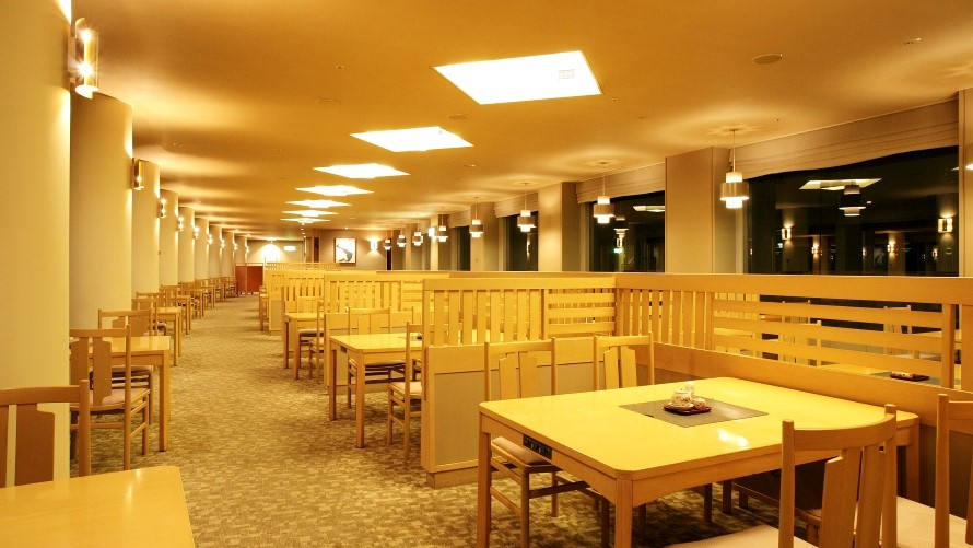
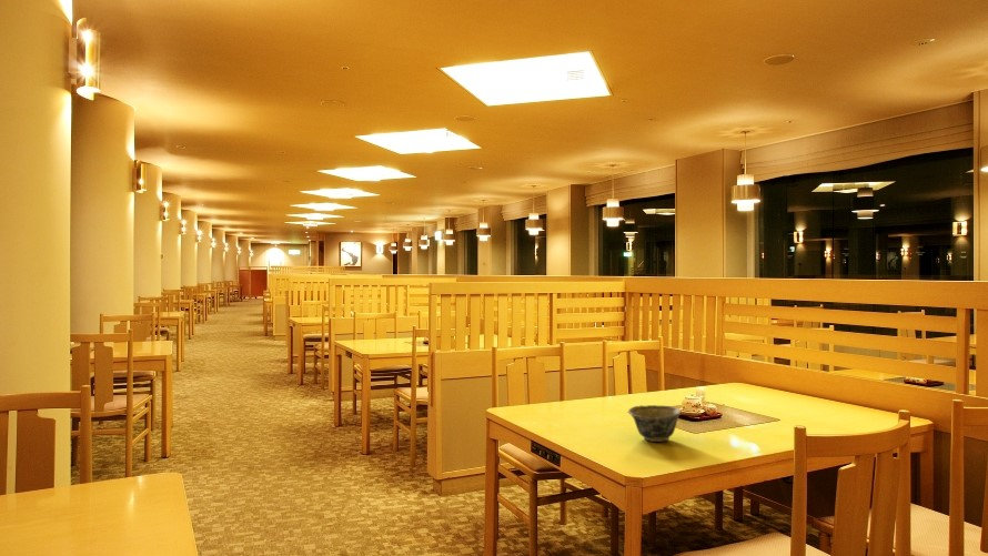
+ bowl [627,404,683,443]
